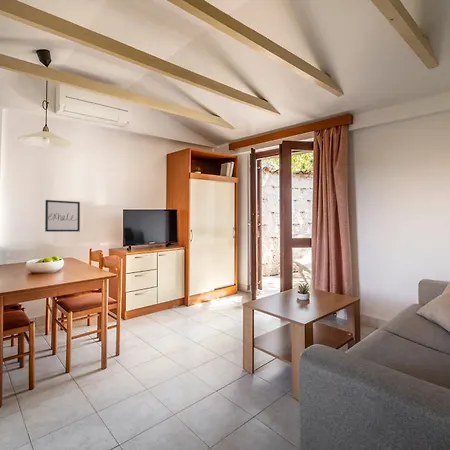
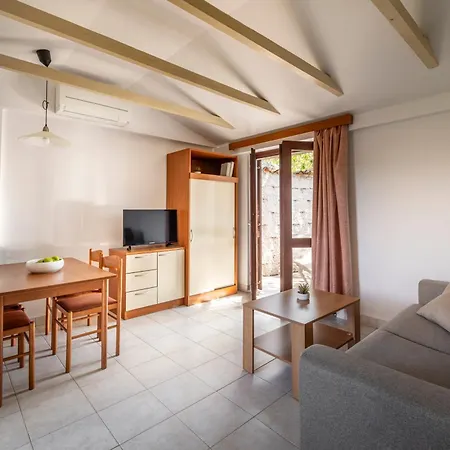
- wall art [44,199,81,233]
